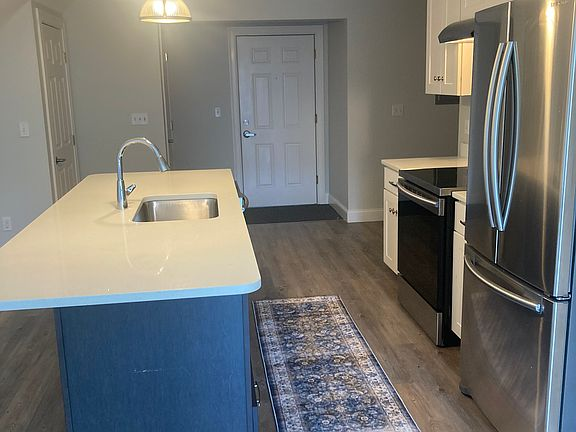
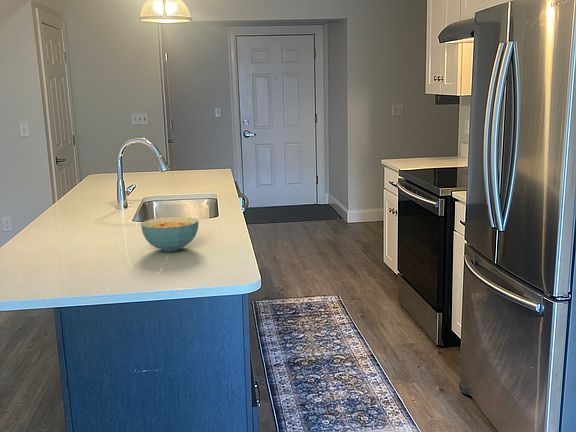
+ cereal bowl [140,216,200,253]
